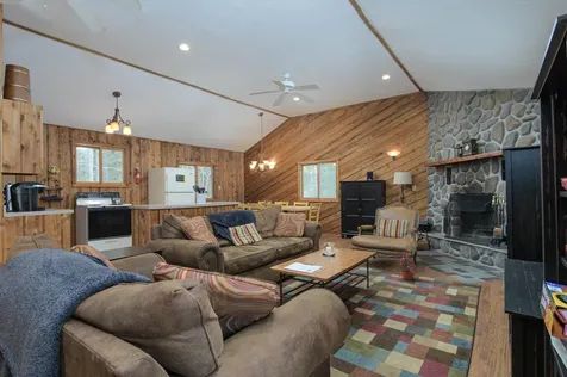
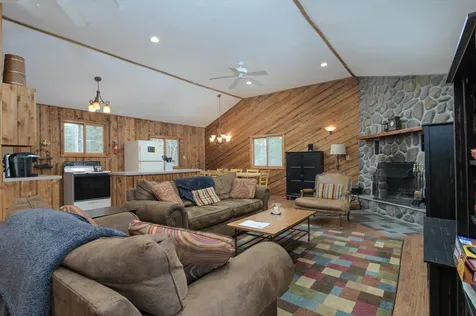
- potted plant [397,251,422,282]
